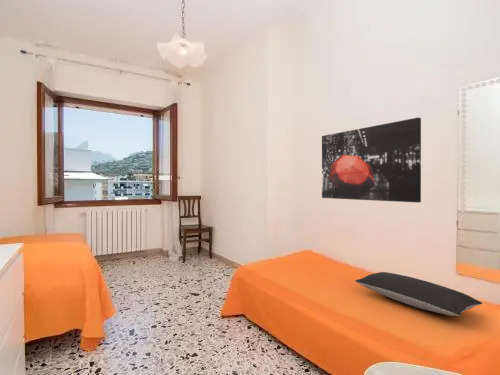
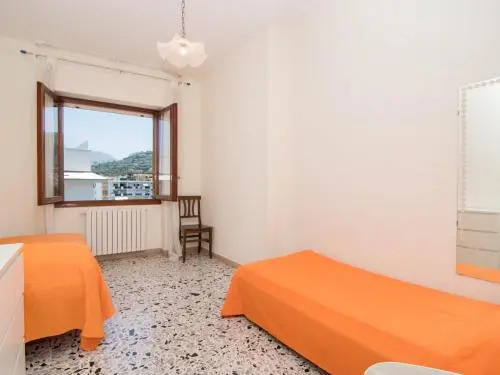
- pillow [354,271,483,317]
- wall art [321,116,422,204]
